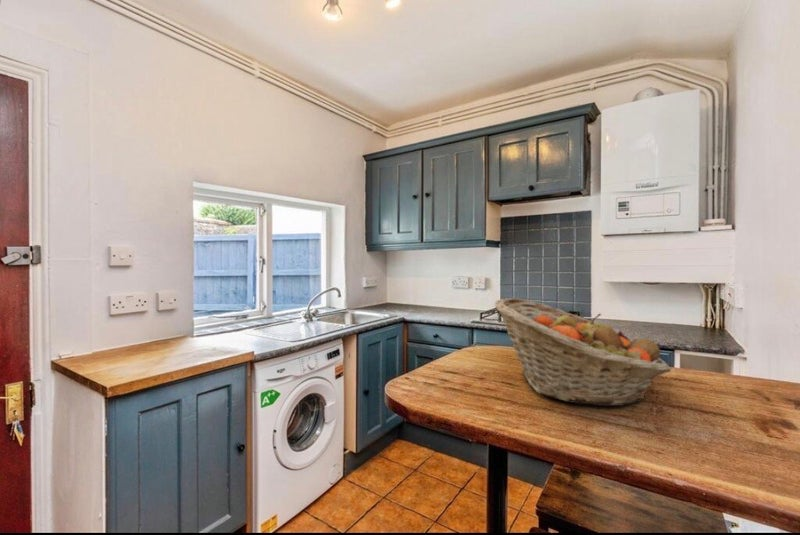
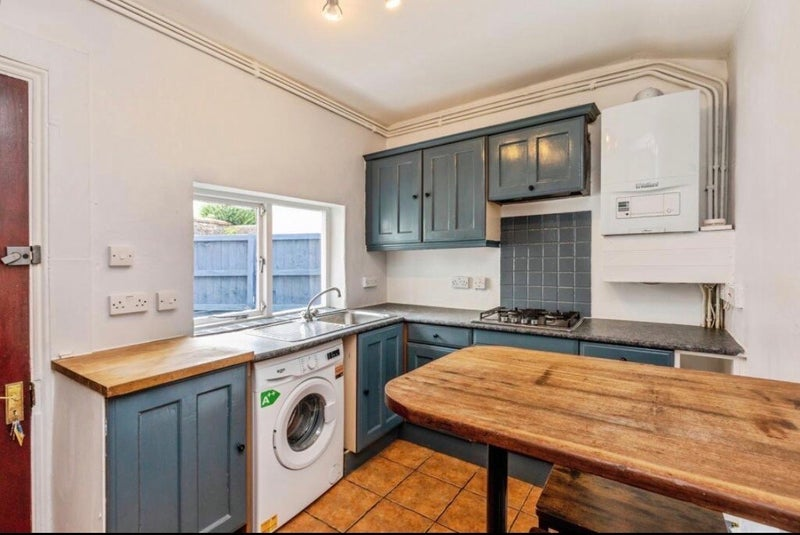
- fruit basket [494,297,672,407]
